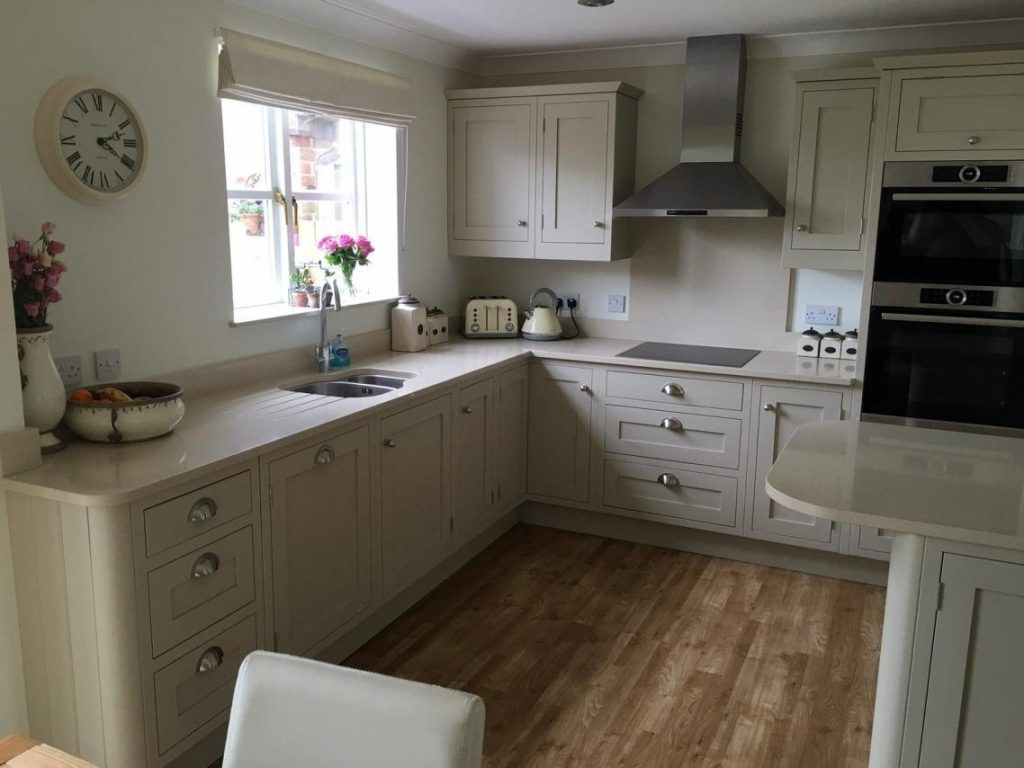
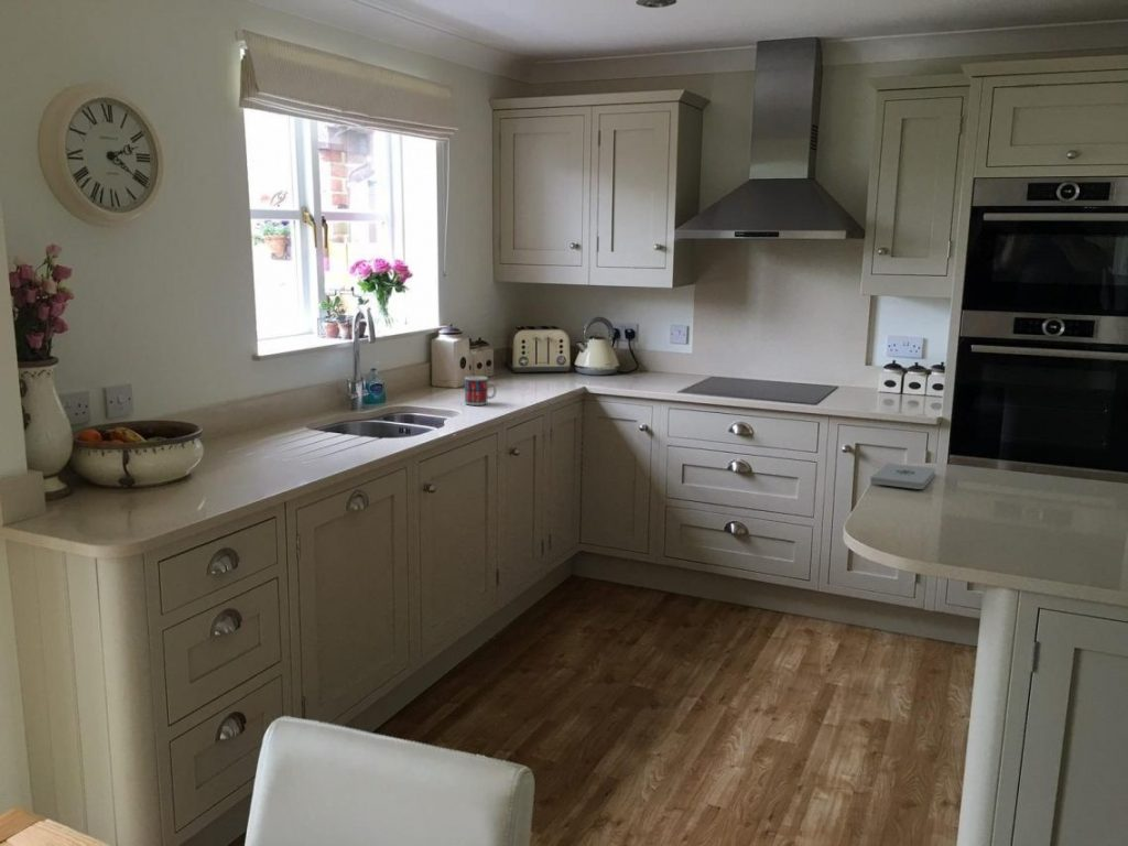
+ mug [464,376,498,406]
+ notepad [869,463,936,490]
